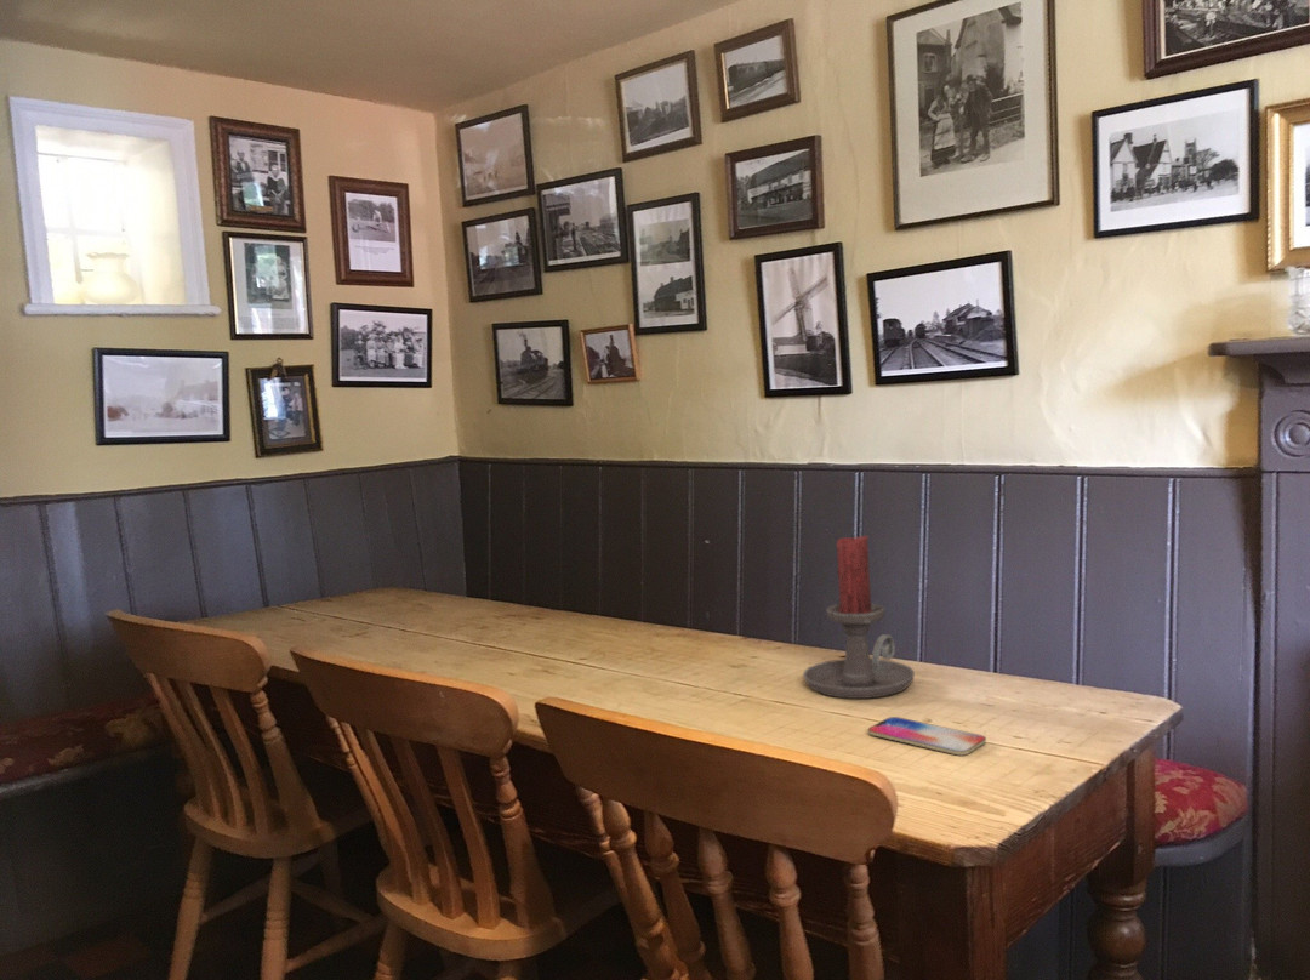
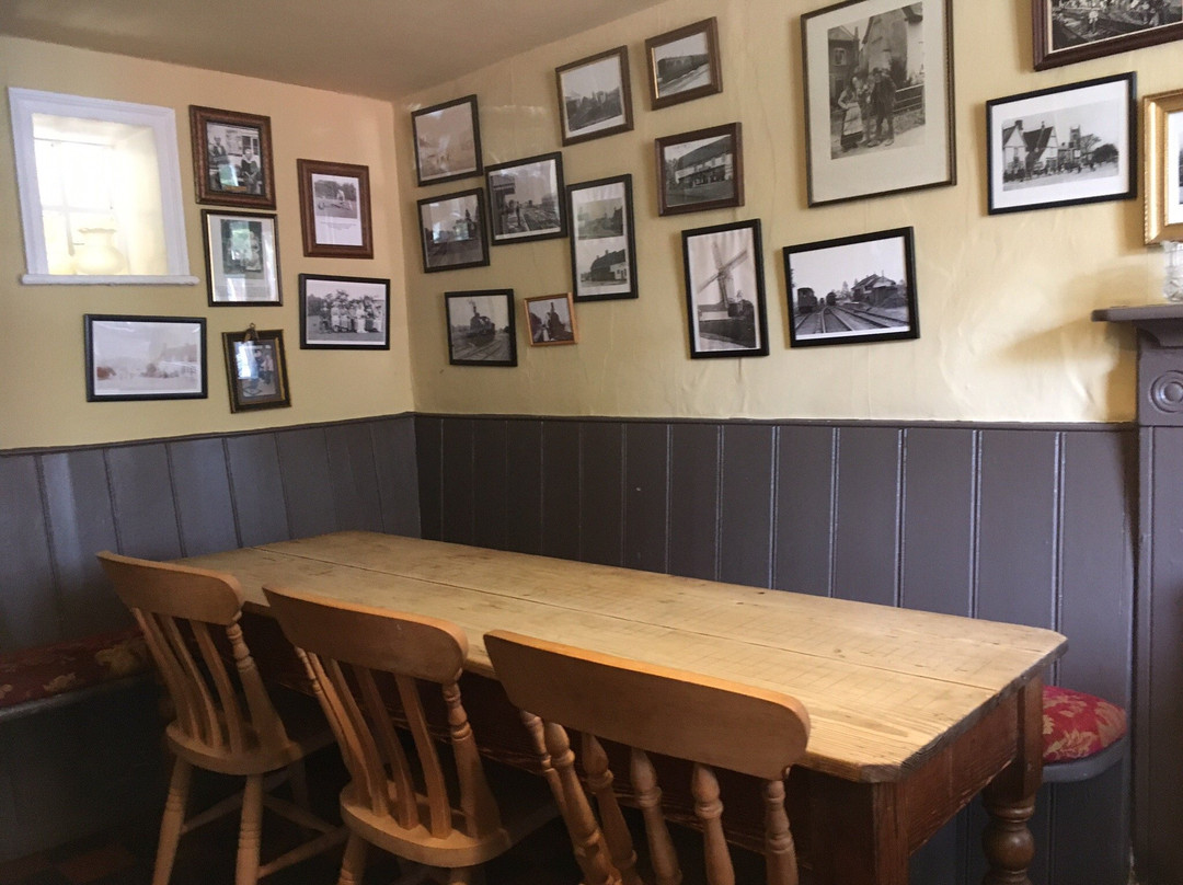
- smartphone [867,716,987,756]
- candle holder [802,535,916,700]
